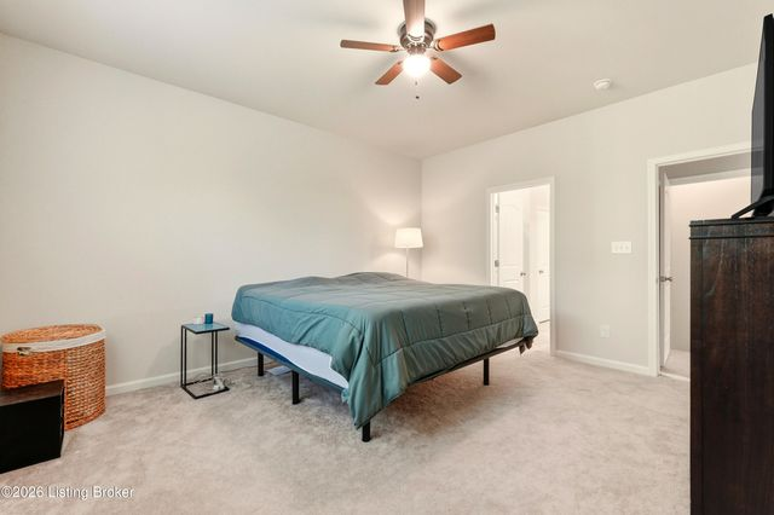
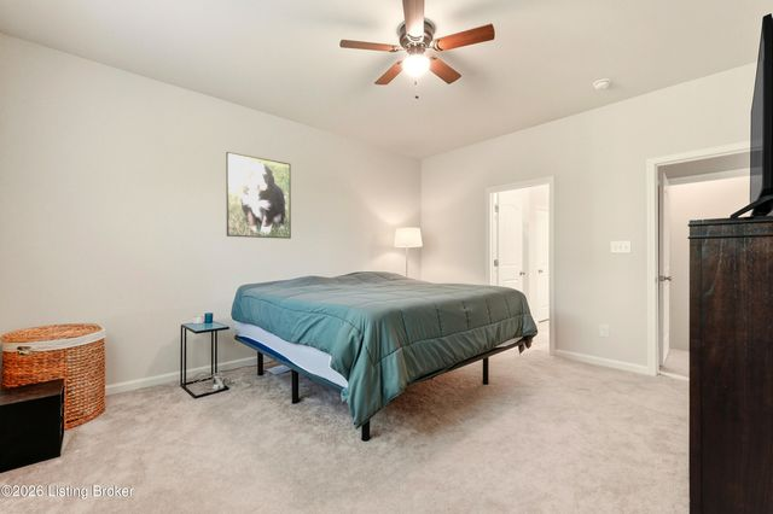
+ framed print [225,151,292,240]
